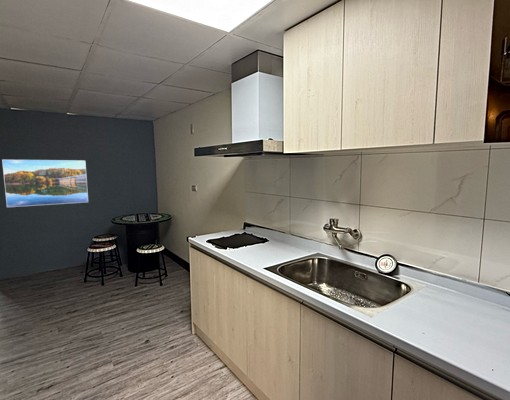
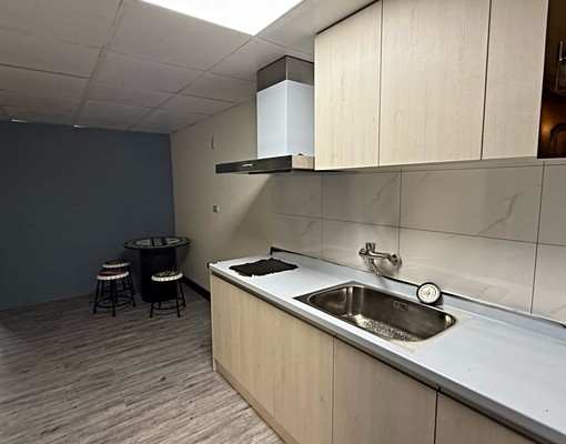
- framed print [1,159,89,208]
